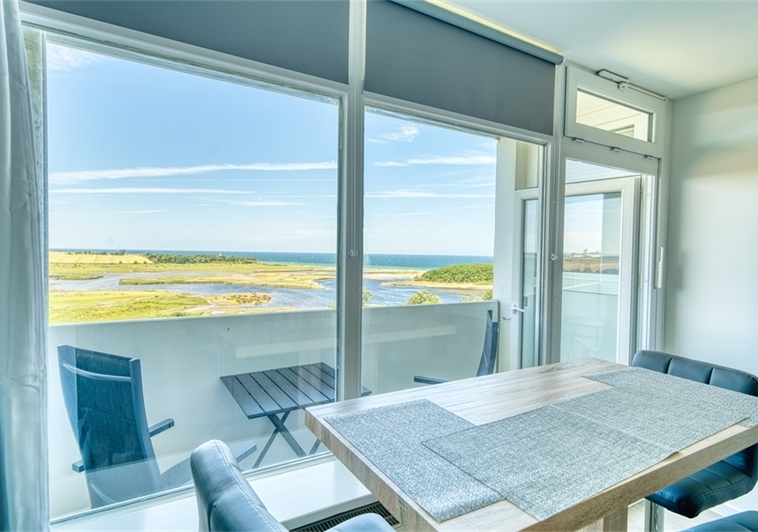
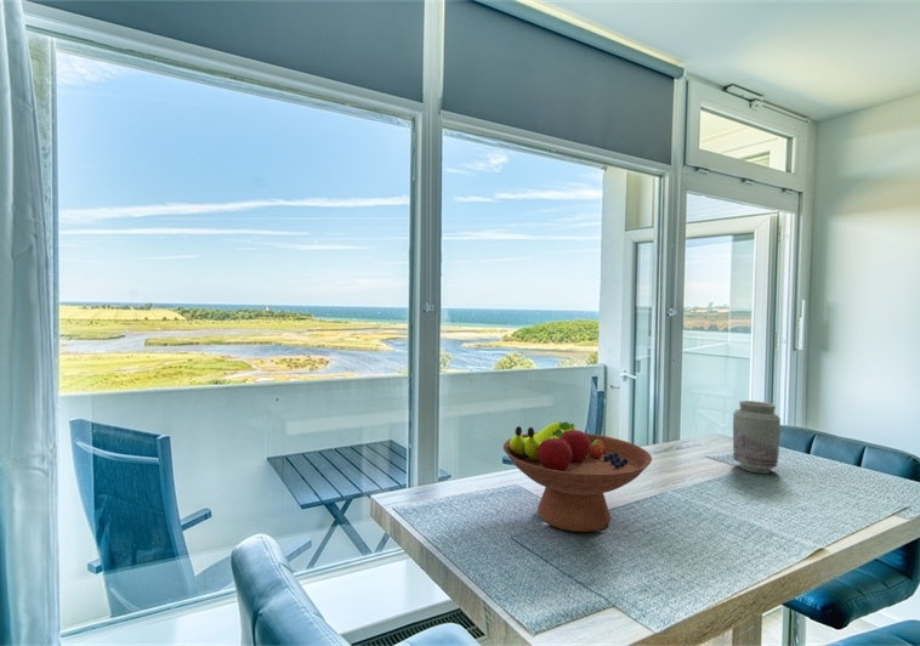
+ fruit bowl [502,421,653,533]
+ vase [732,399,782,475]
